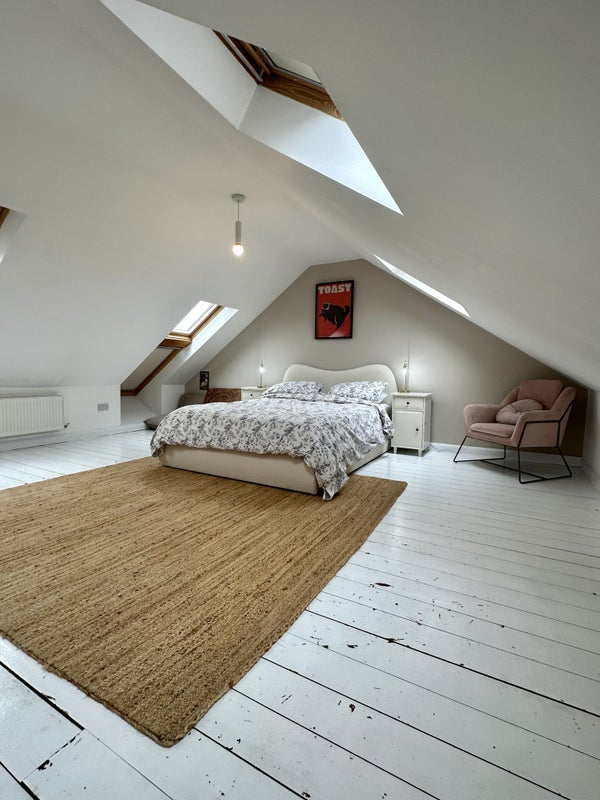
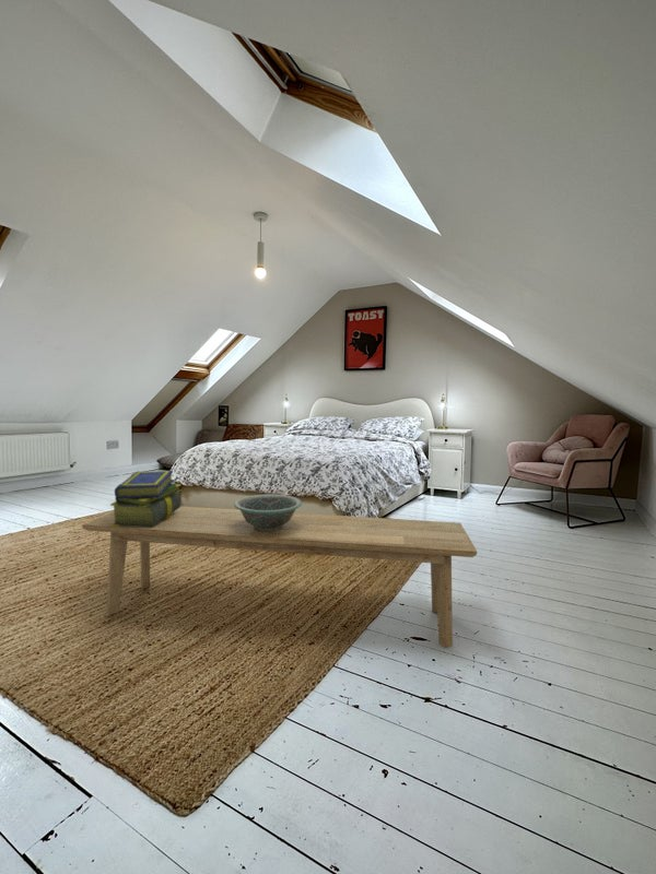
+ stack of books [109,470,183,528]
+ decorative bowl [233,494,303,531]
+ bench [81,506,478,649]
